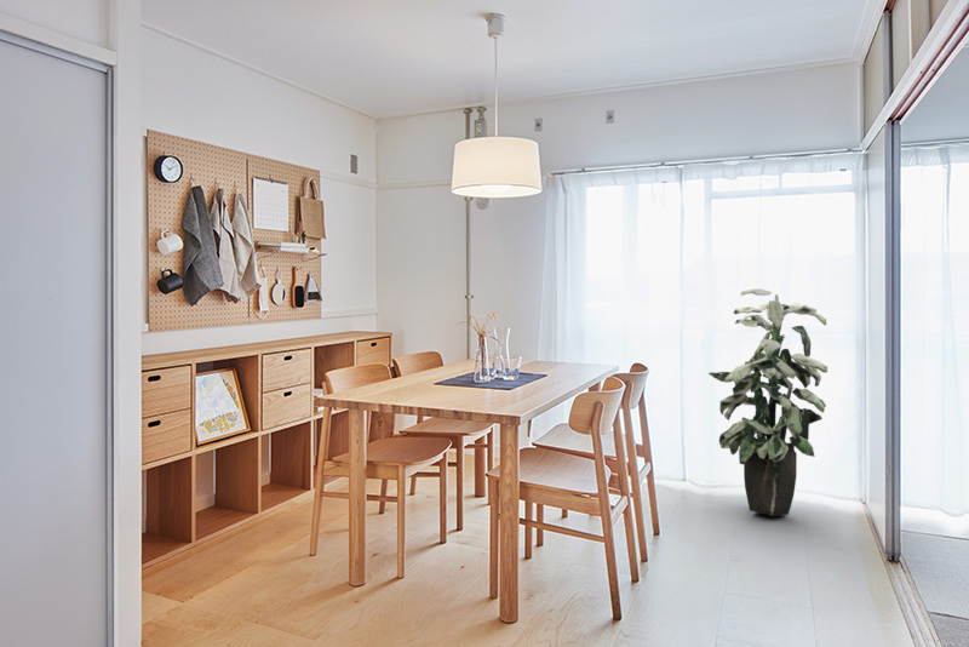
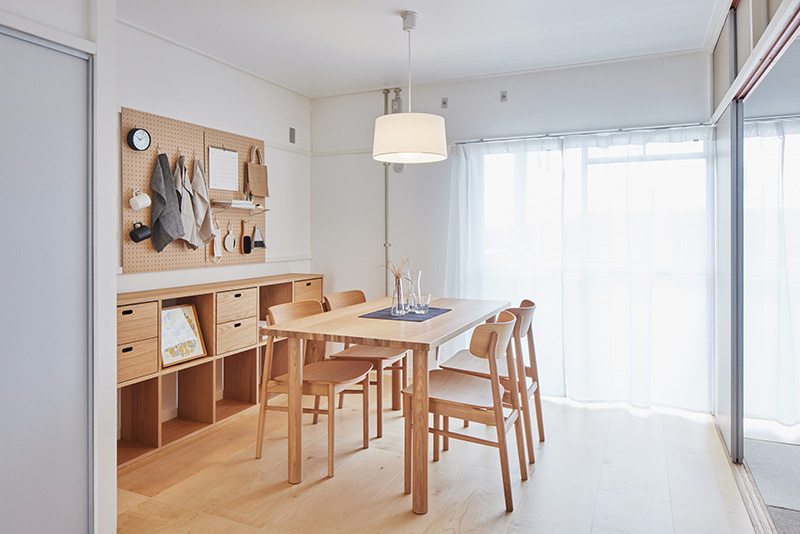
- indoor plant [707,288,828,517]
